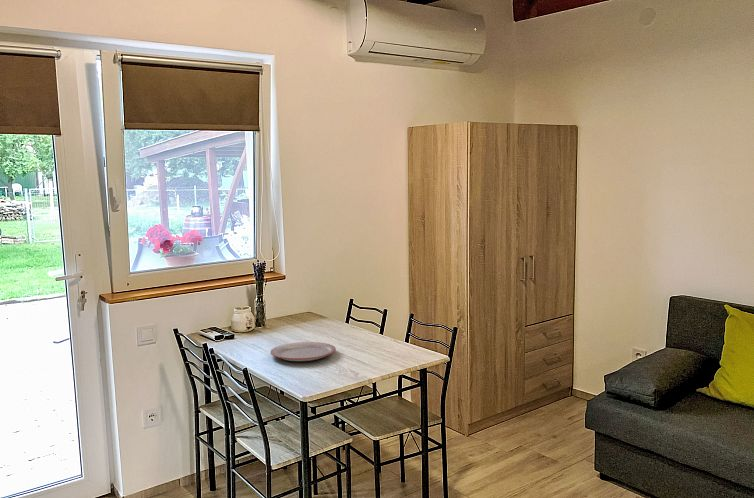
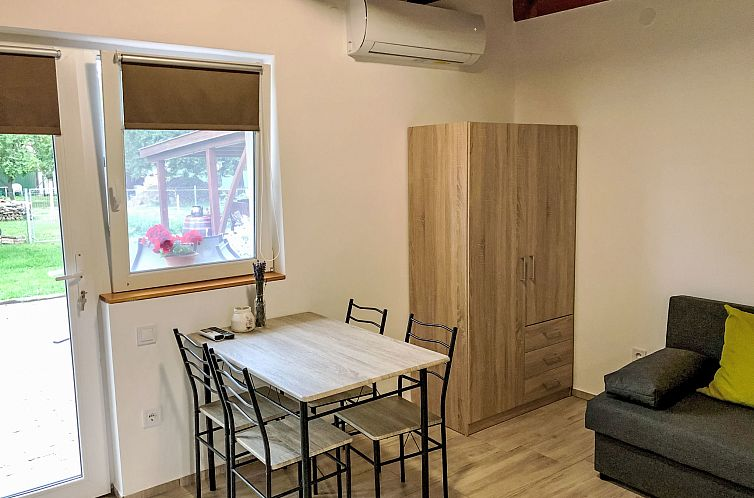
- plate [269,341,337,362]
